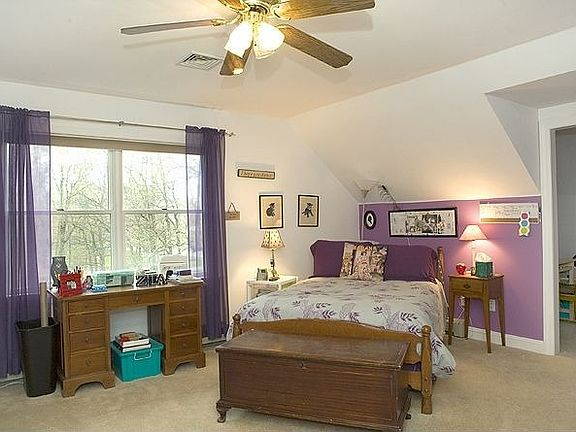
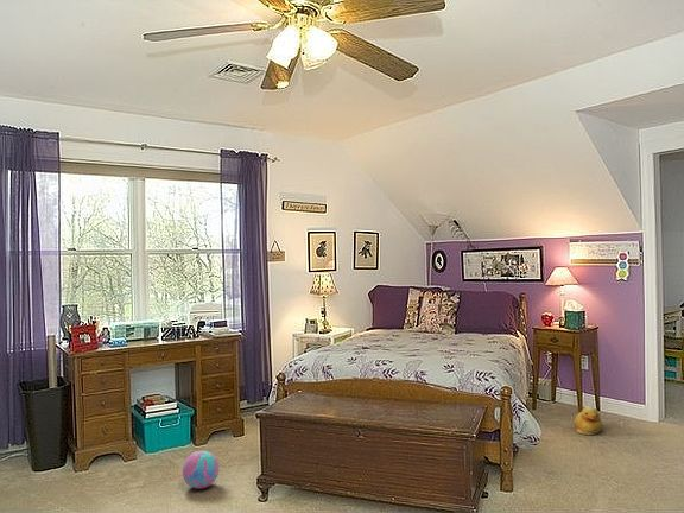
+ rubber duck [574,405,603,437]
+ decorative ball [182,450,220,490]
